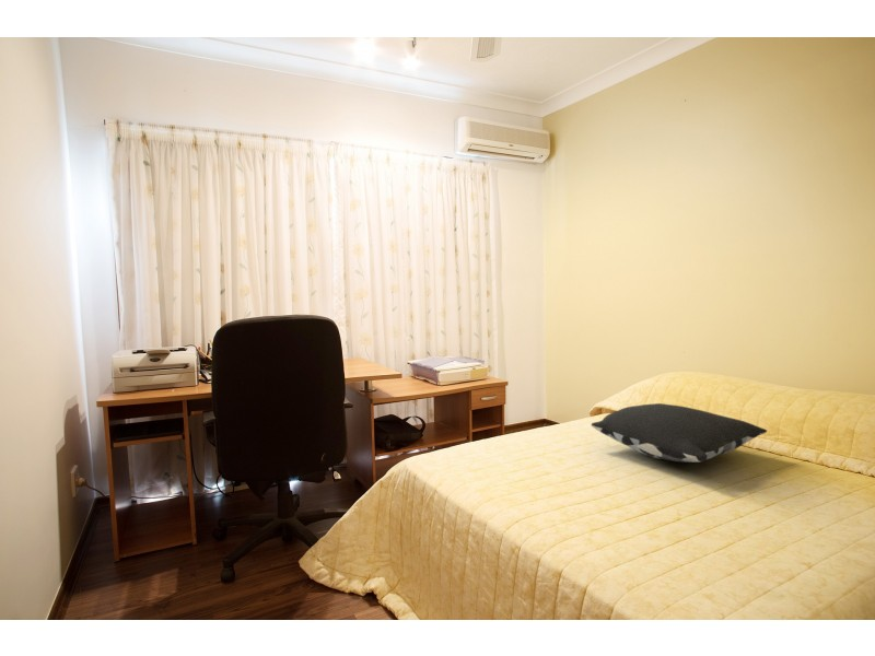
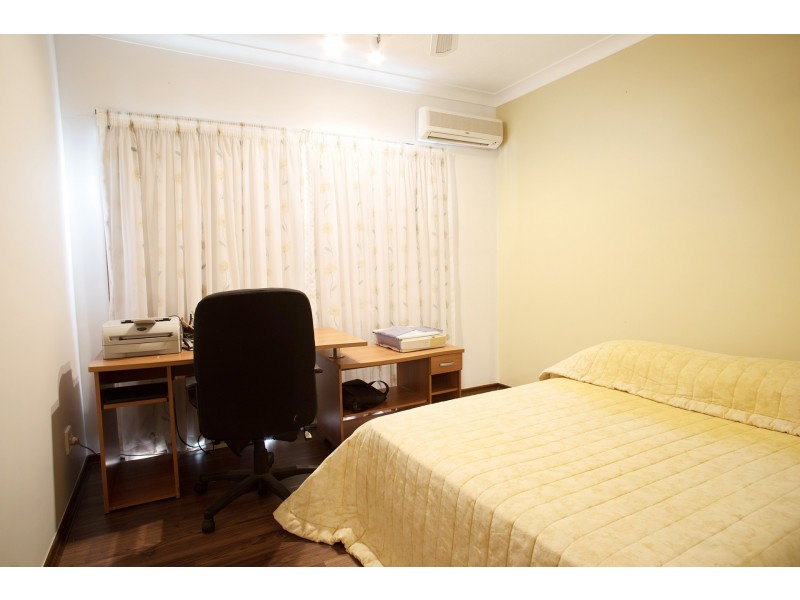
- pillow [591,402,768,464]
